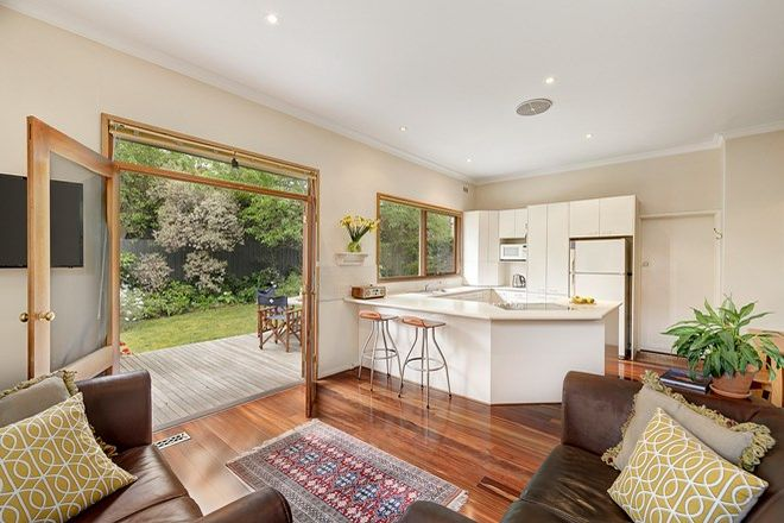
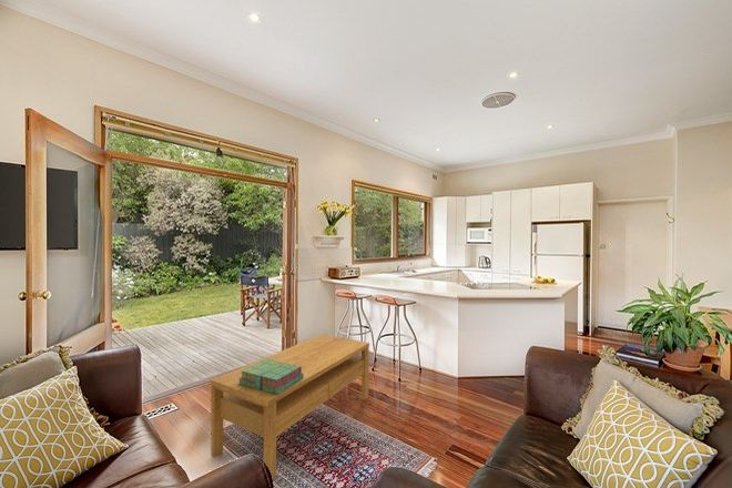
+ coffee table [210,333,370,482]
+ stack of books [238,358,303,395]
